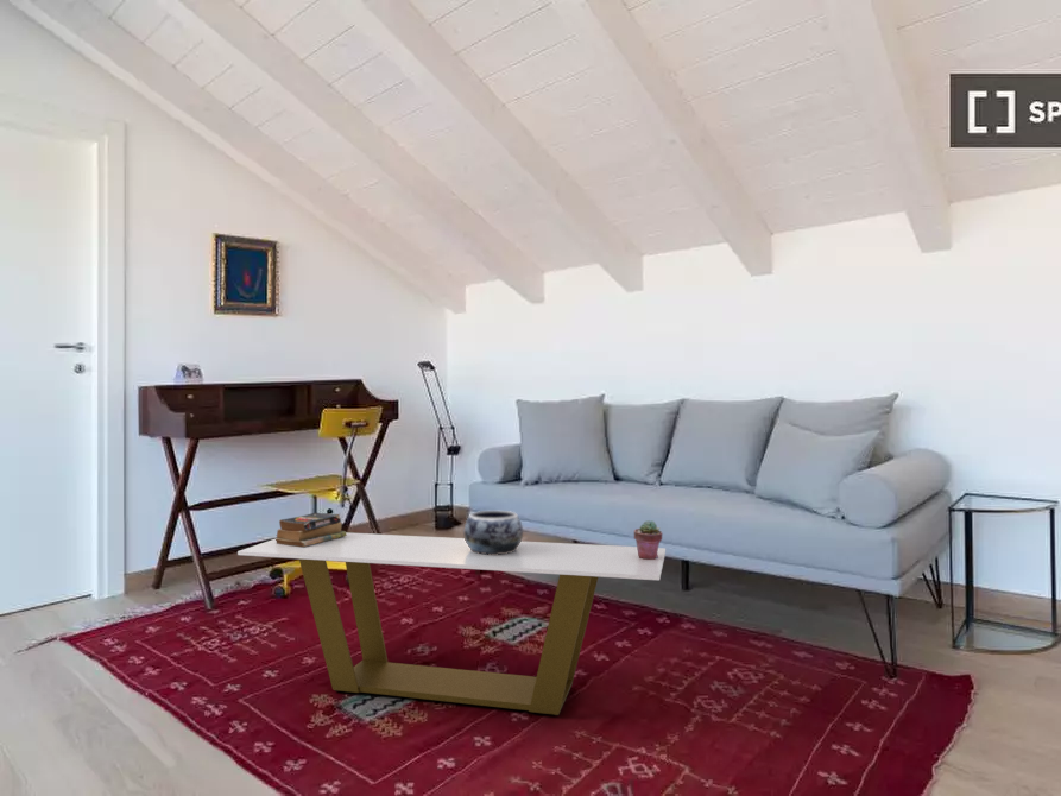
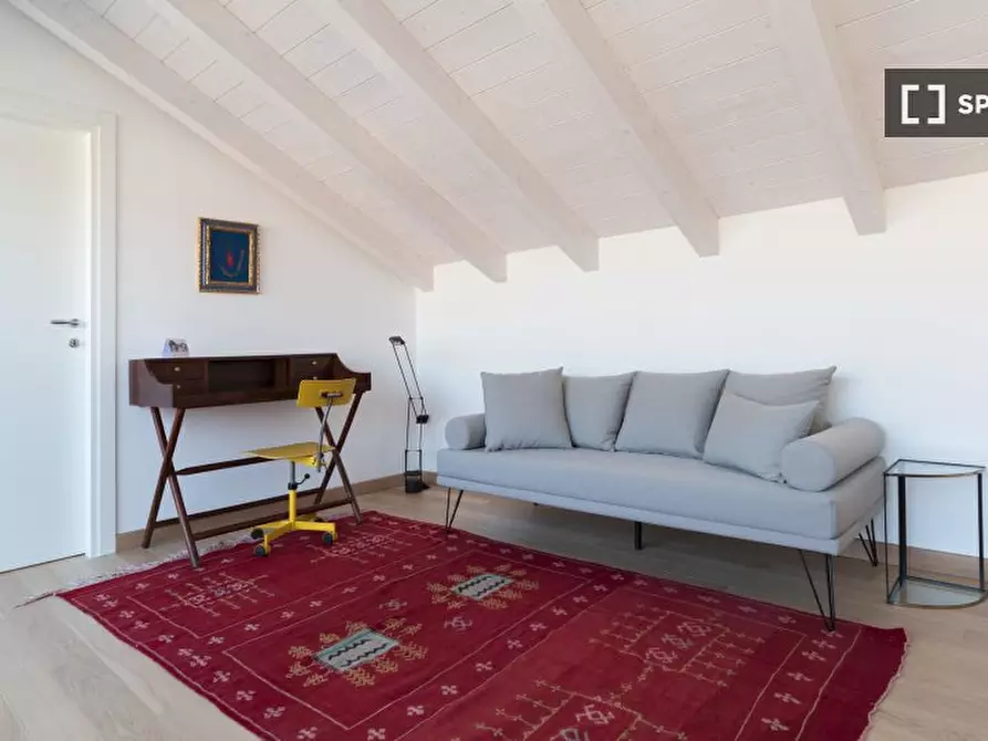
- coffee table [236,531,667,716]
- potted succulent [633,519,664,560]
- books [274,512,347,547]
- decorative bowl [462,510,524,555]
